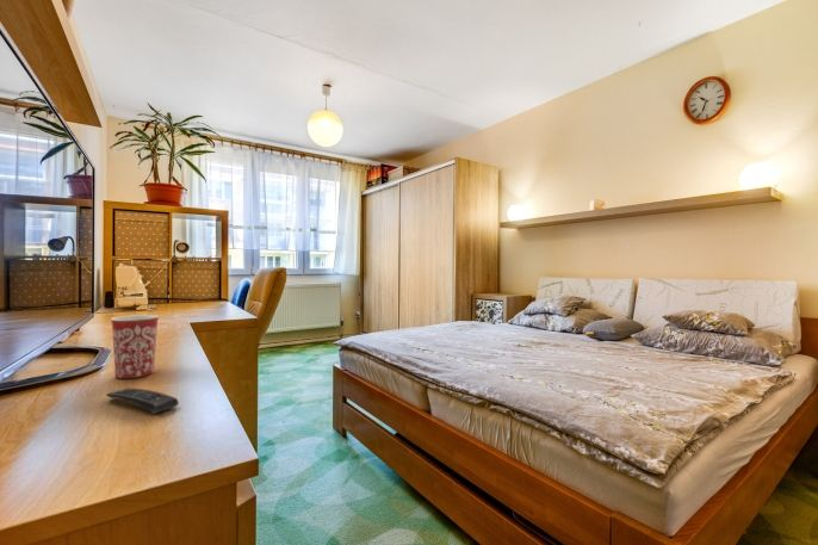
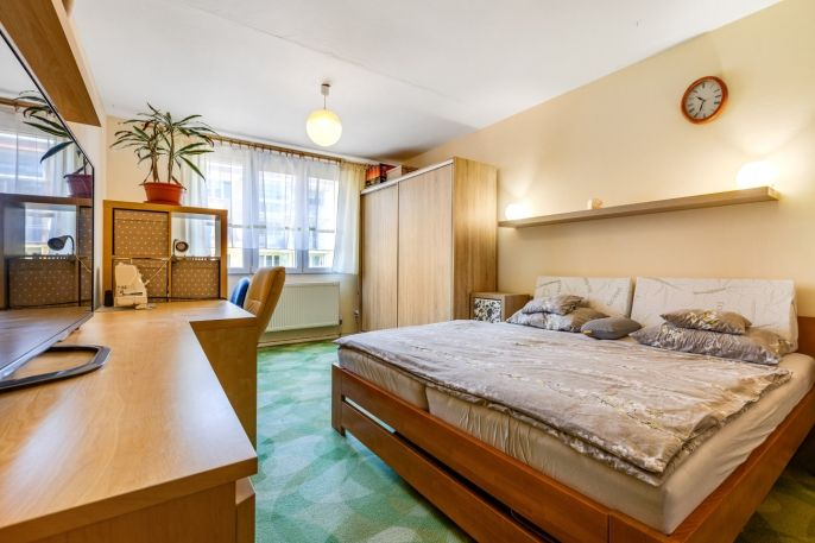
- mug [110,314,160,379]
- remote control [105,388,180,415]
